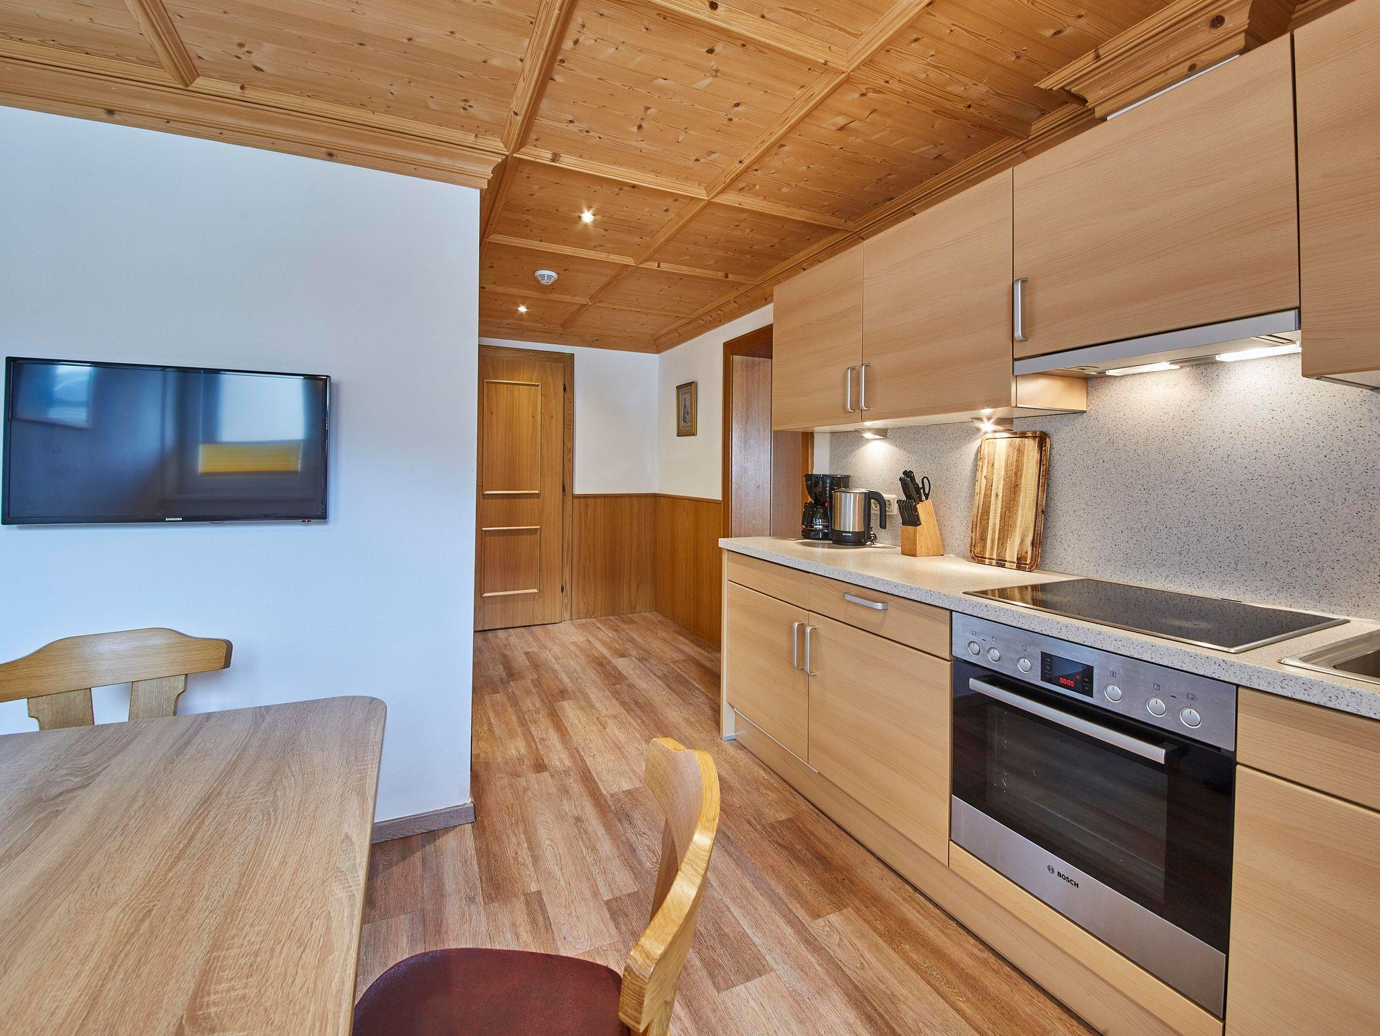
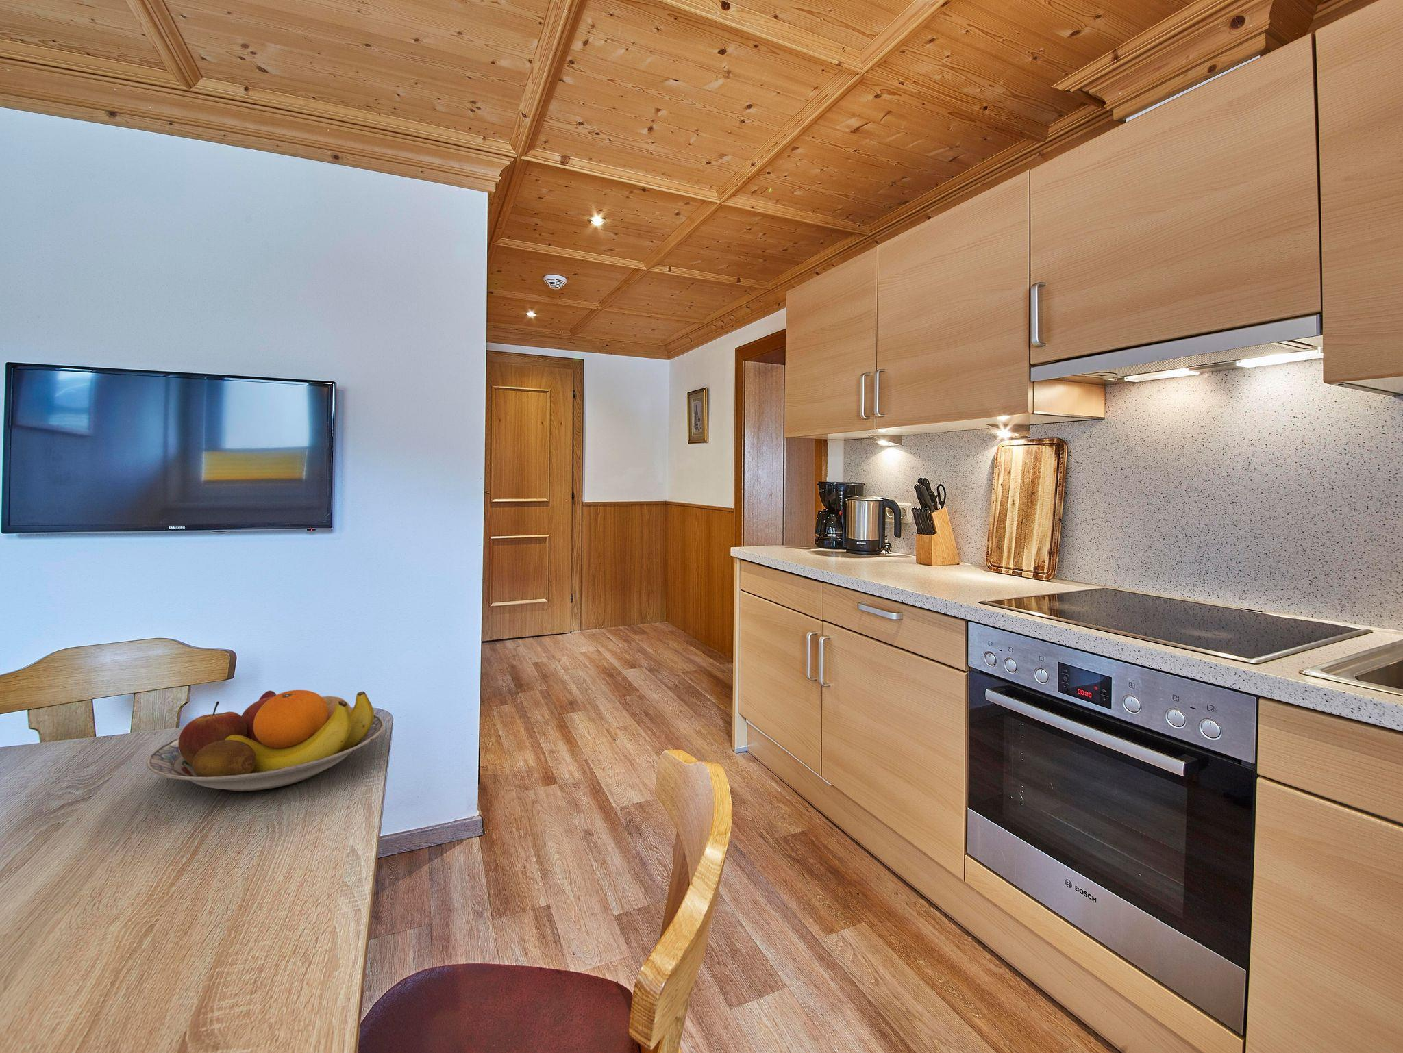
+ fruit bowl [146,689,384,792]
